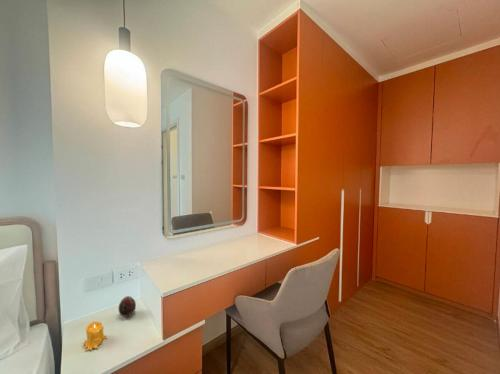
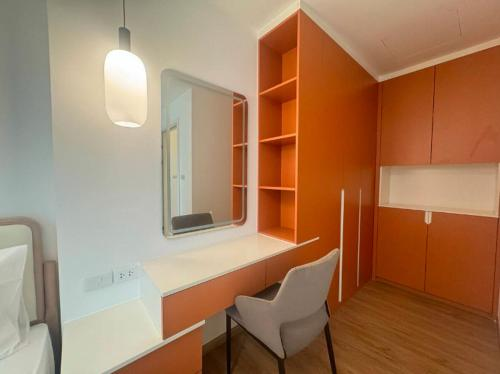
- candle [82,321,108,352]
- decorative egg [118,295,137,318]
